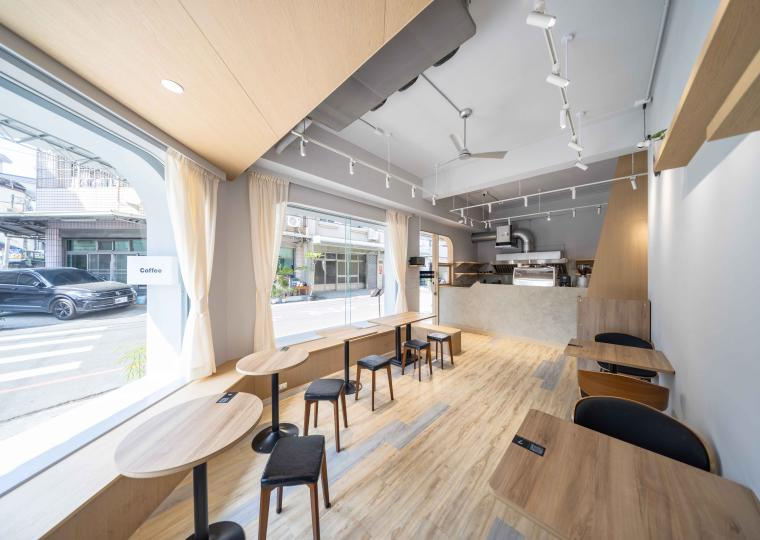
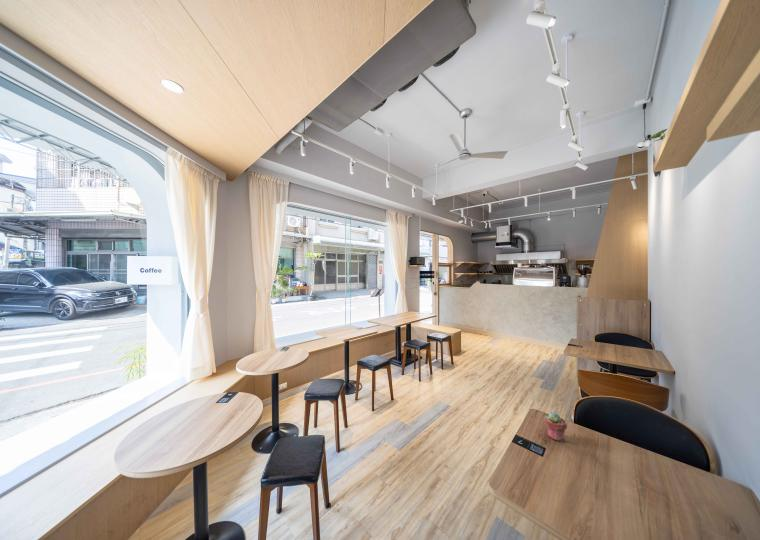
+ potted succulent [544,411,568,443]
